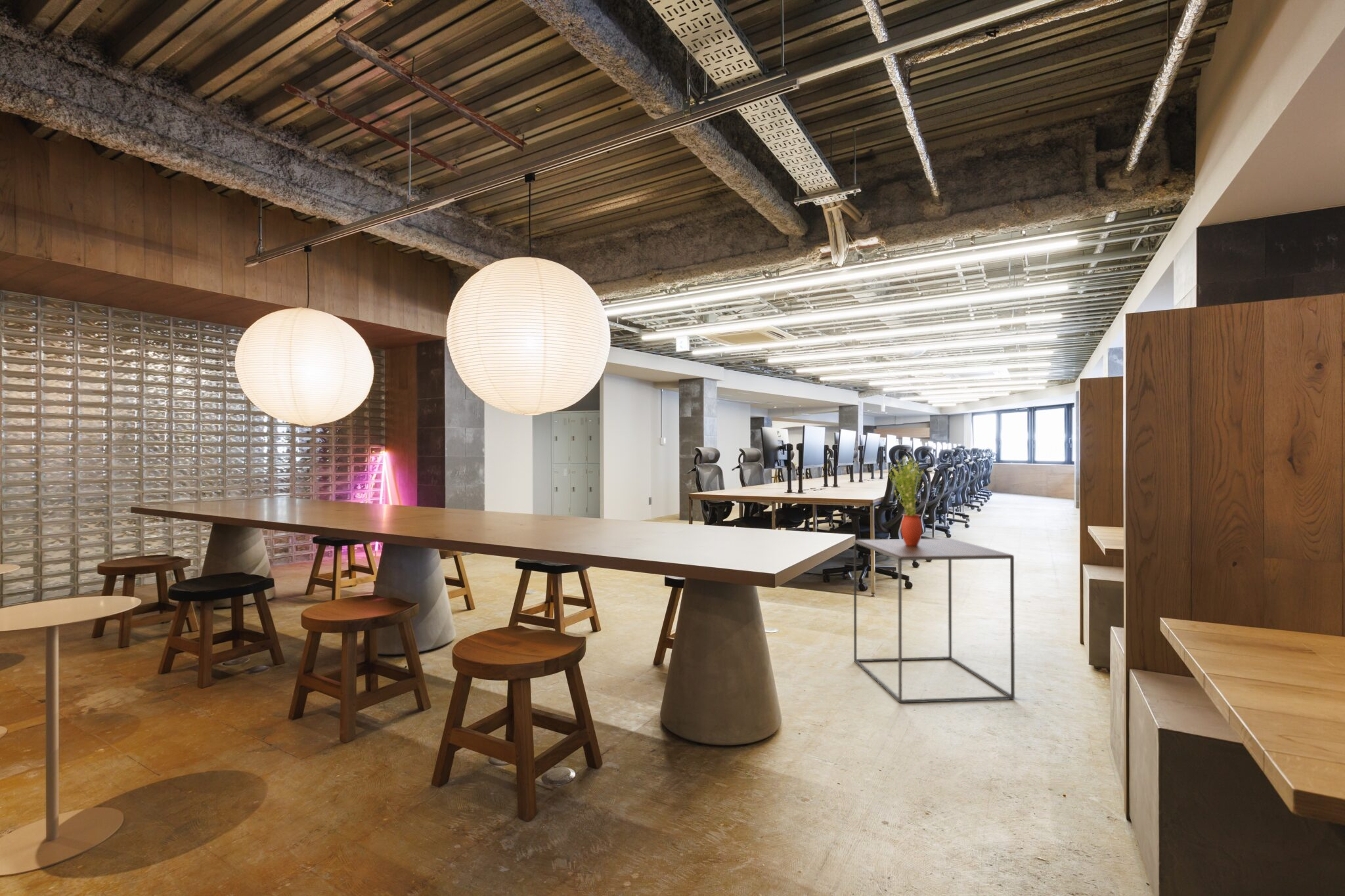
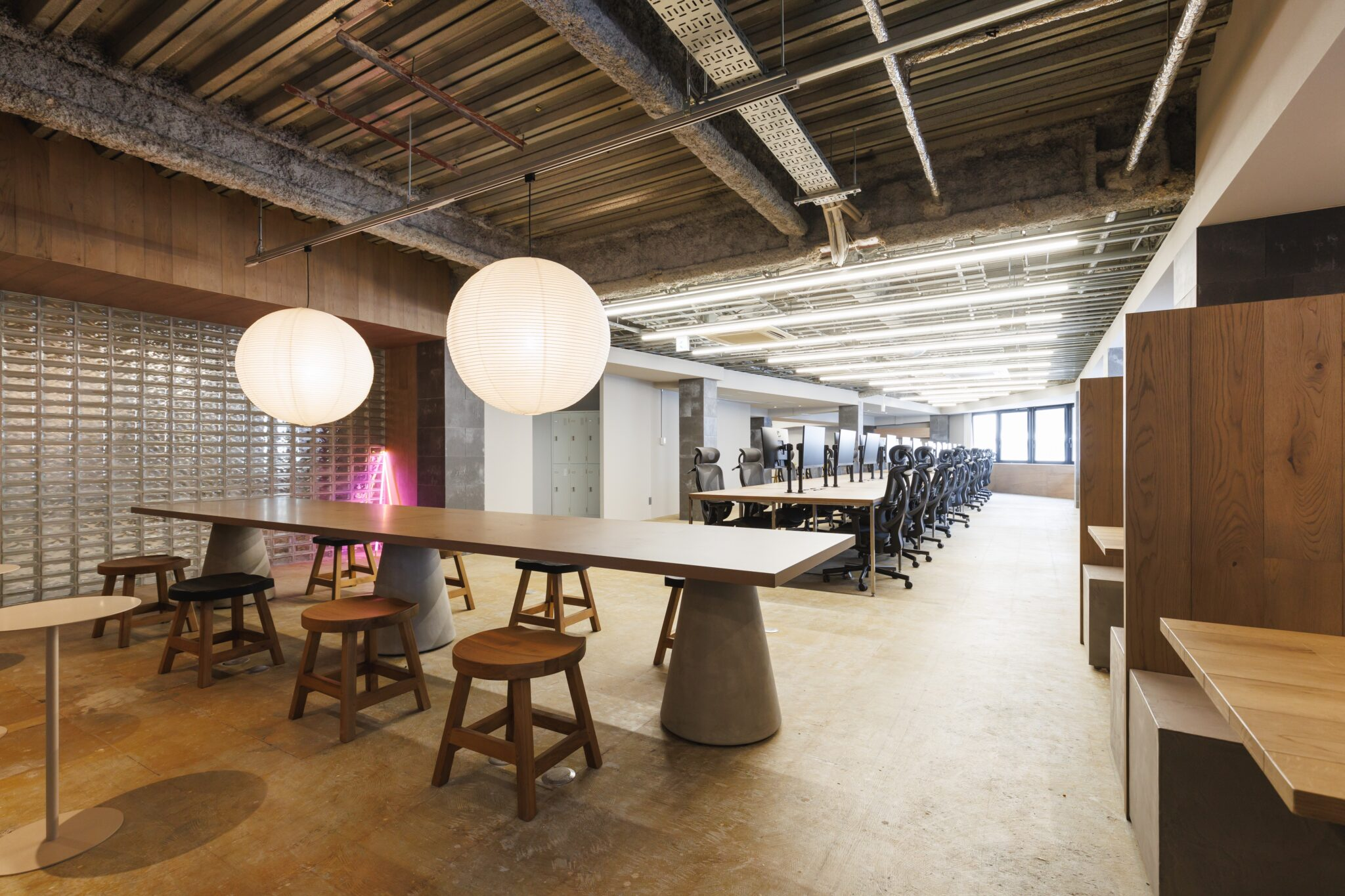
- side table [853,538,1015,704]
- potted plant [889,455,925,545]
